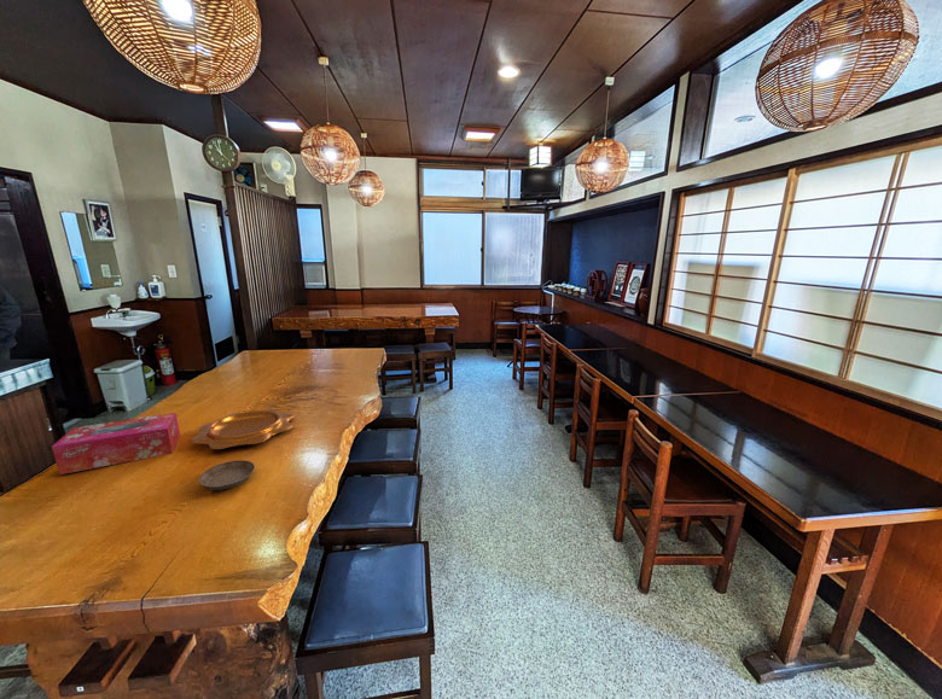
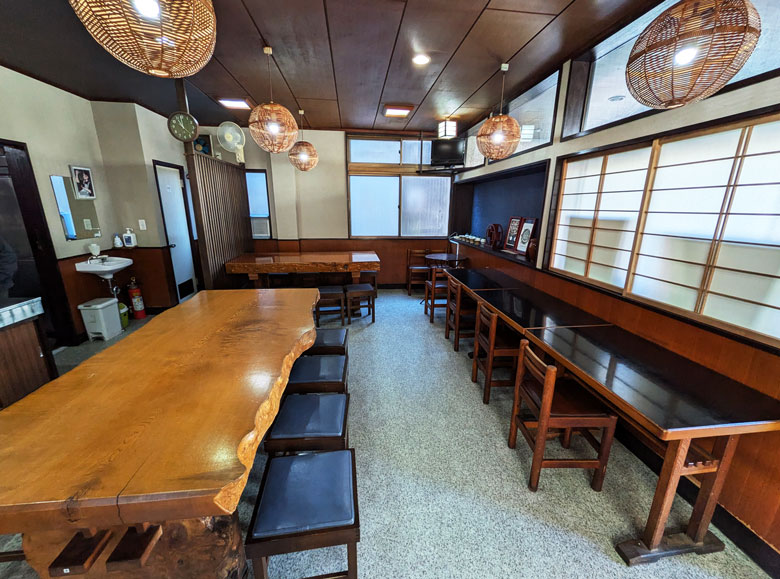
- saucer [198,459,256,491]
- decorative bowl [190,408,296,450]
- tissue box [51,412,181,476]
